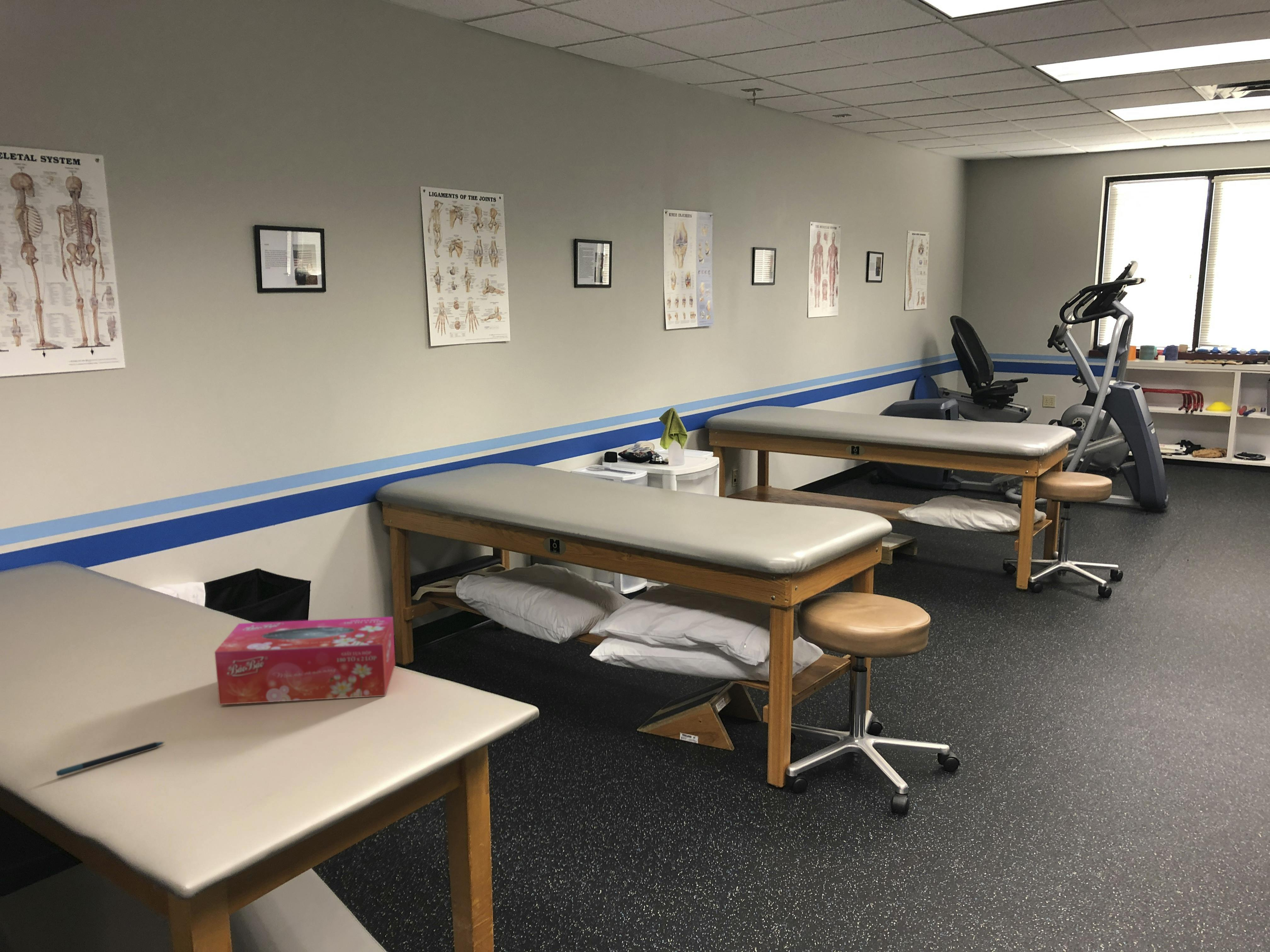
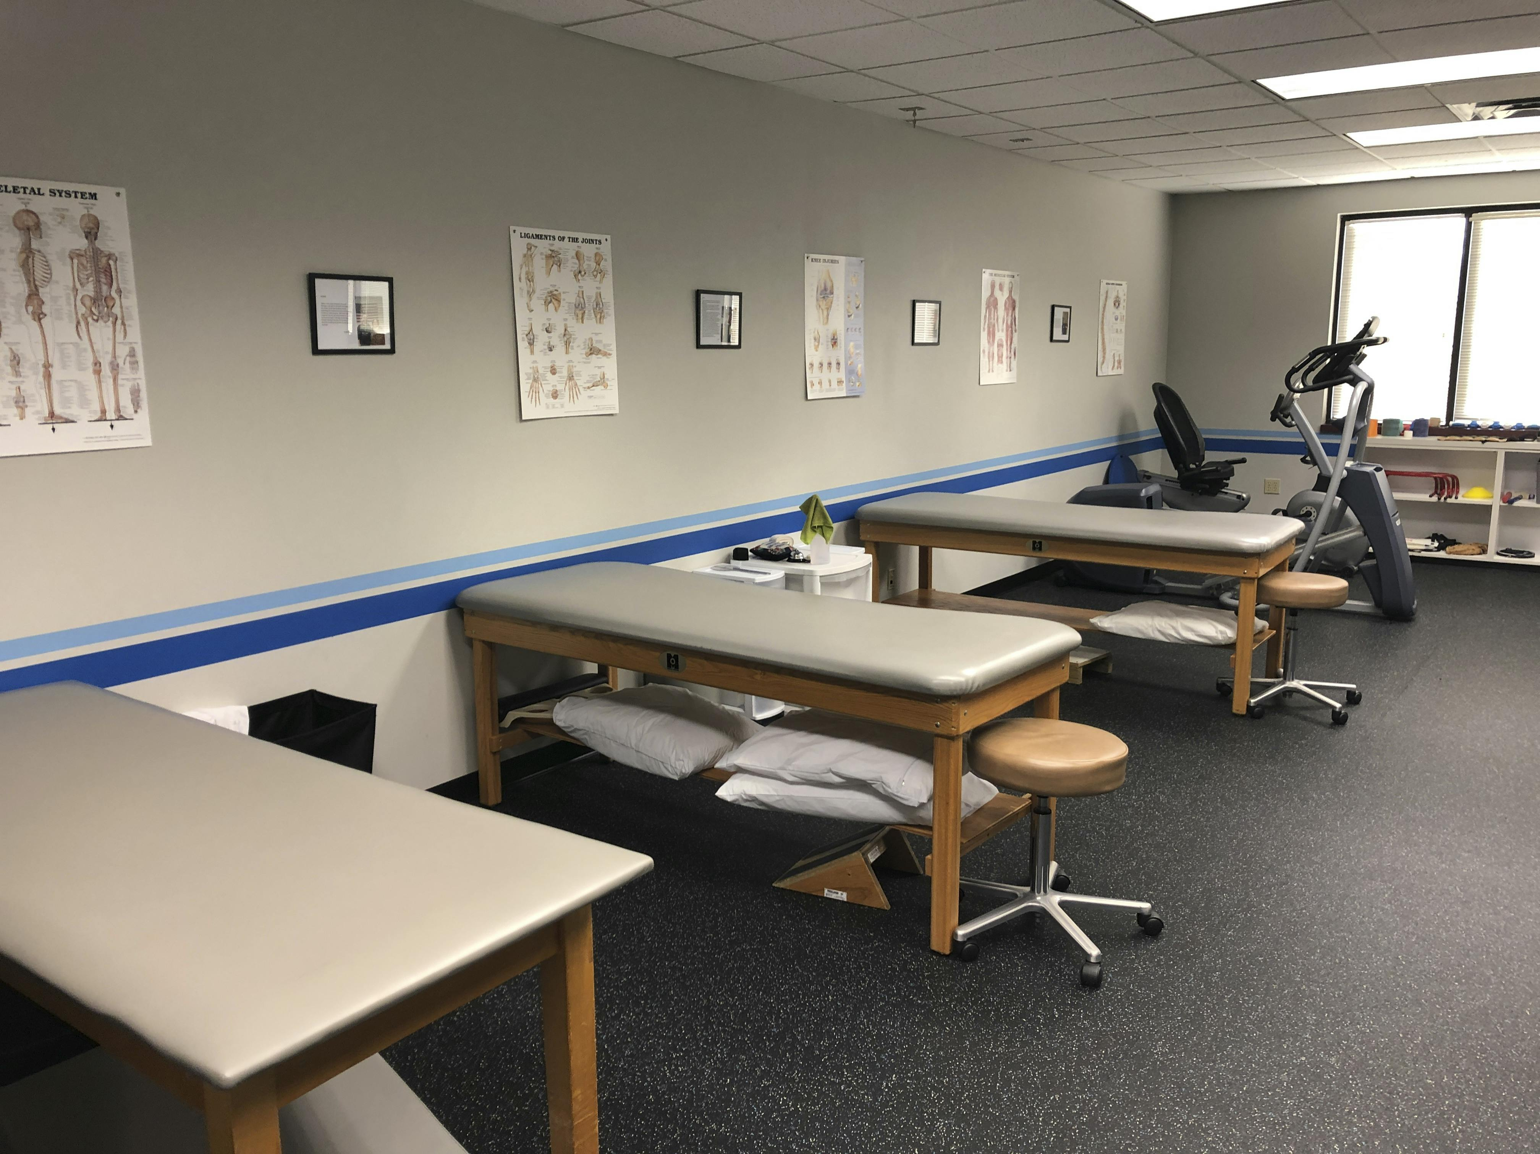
- pen [56,741,165,777]
- tissue box [214,616,396,705]
